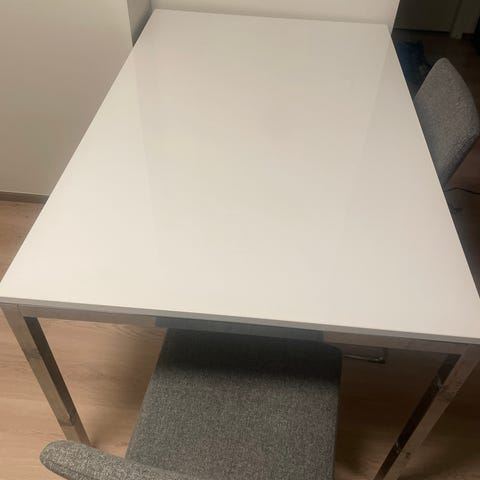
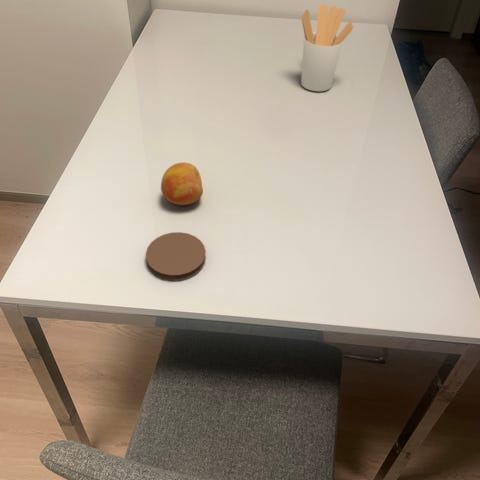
+ coaster [145,231,207,282]
+ utensil holder [300,3,355,92]
+ fruit [160,162,204,206]
